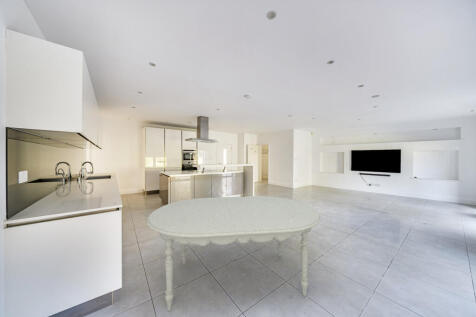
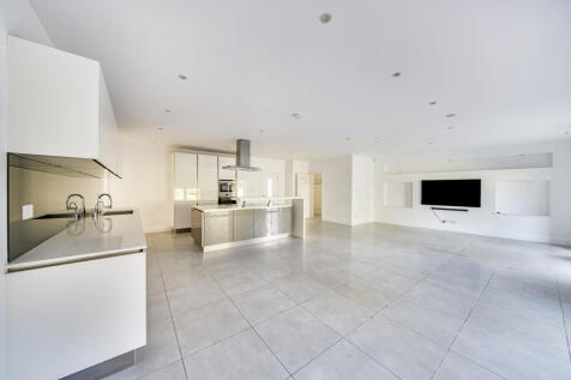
- dining table [146,195,322,312]
